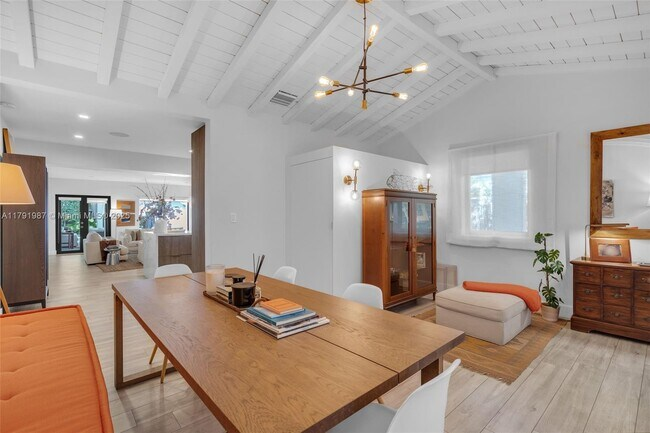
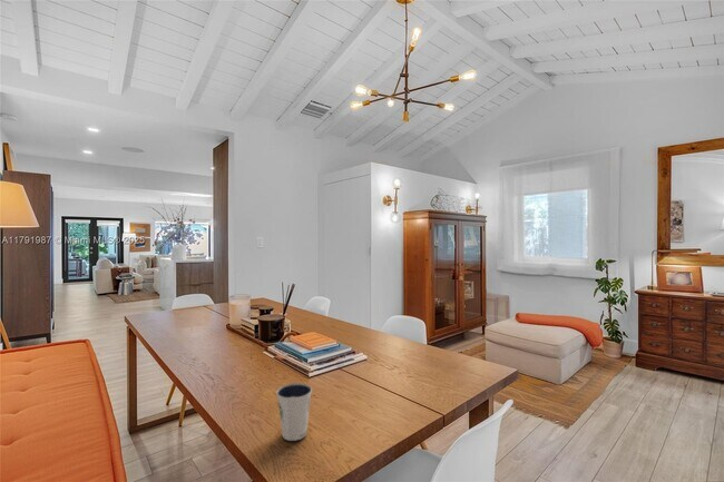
+ dixie cup [275,382,313,442]
